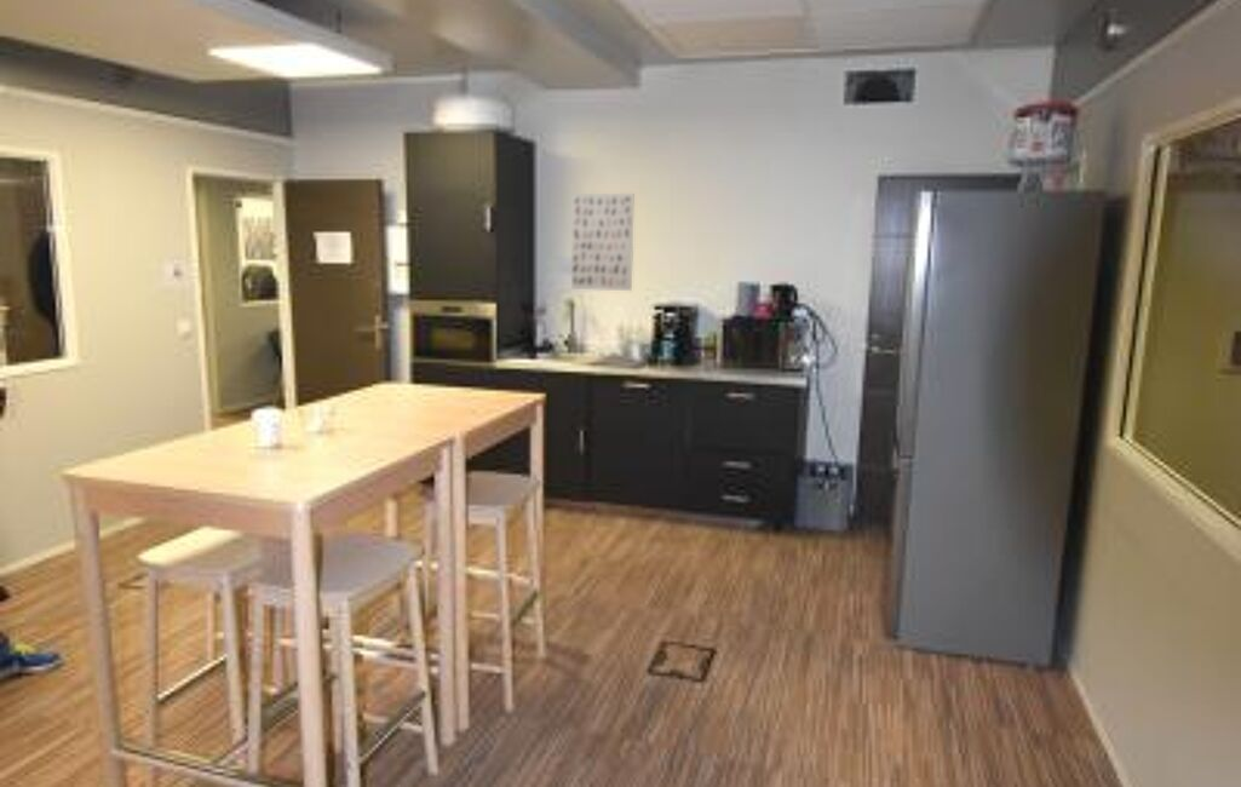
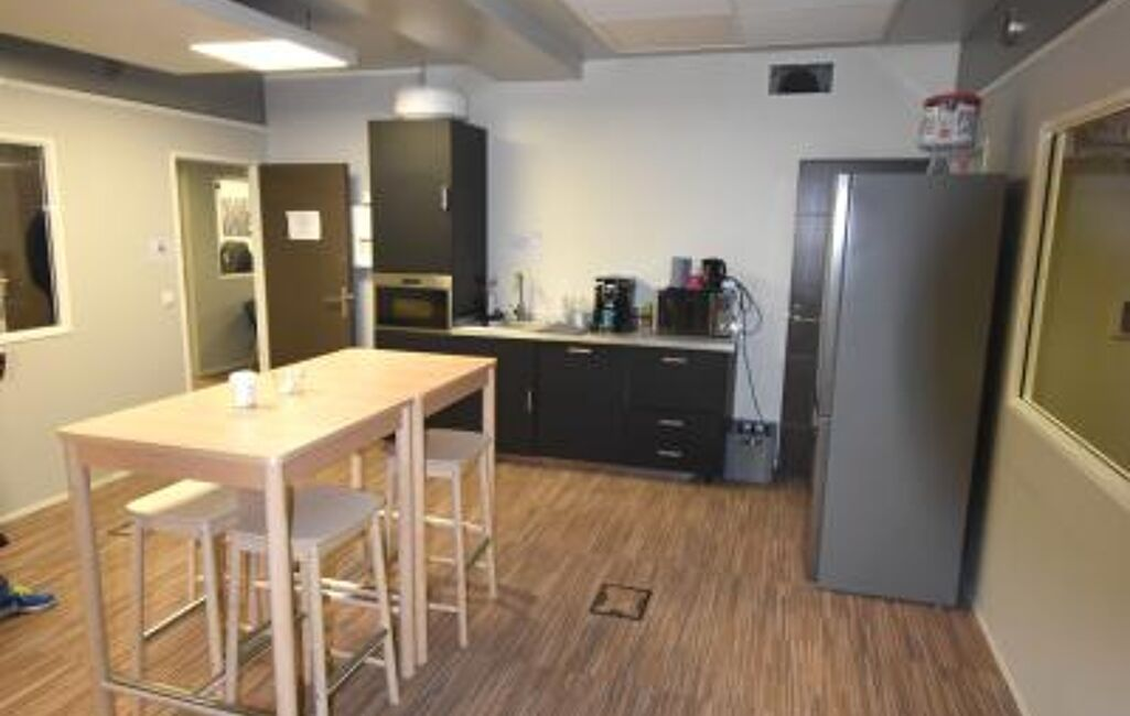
- wall art [570,193,634,292]
